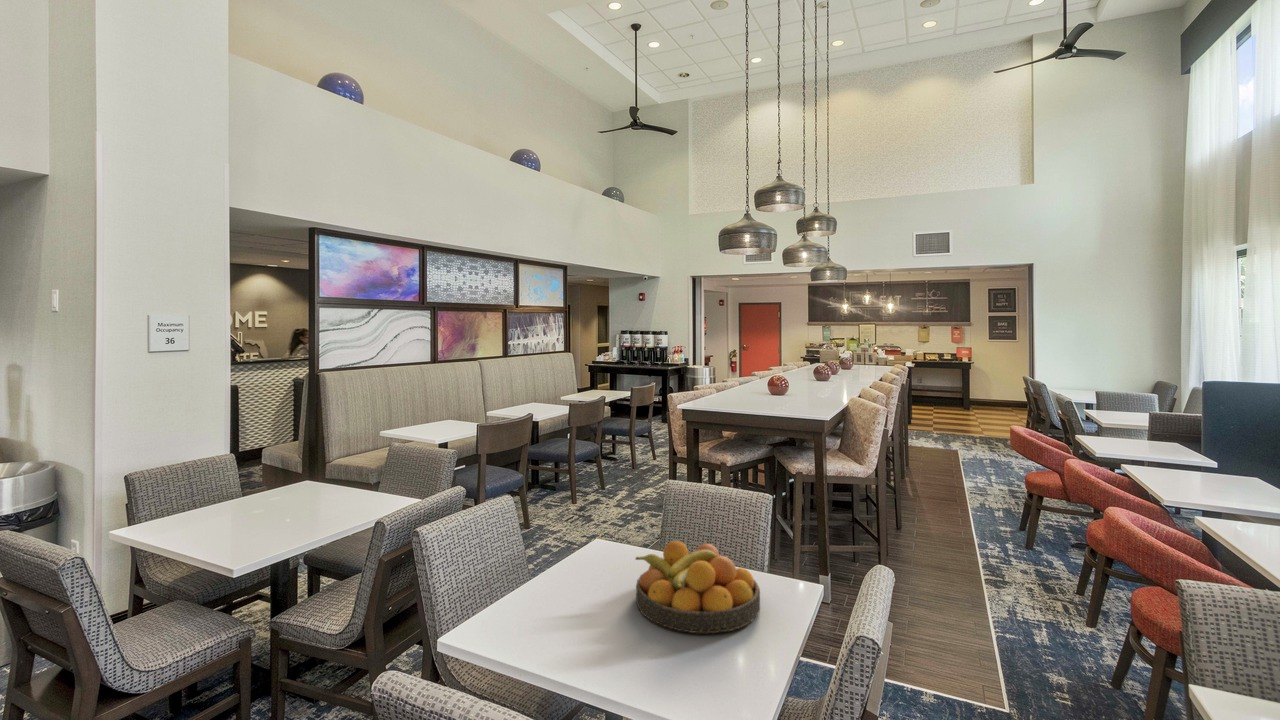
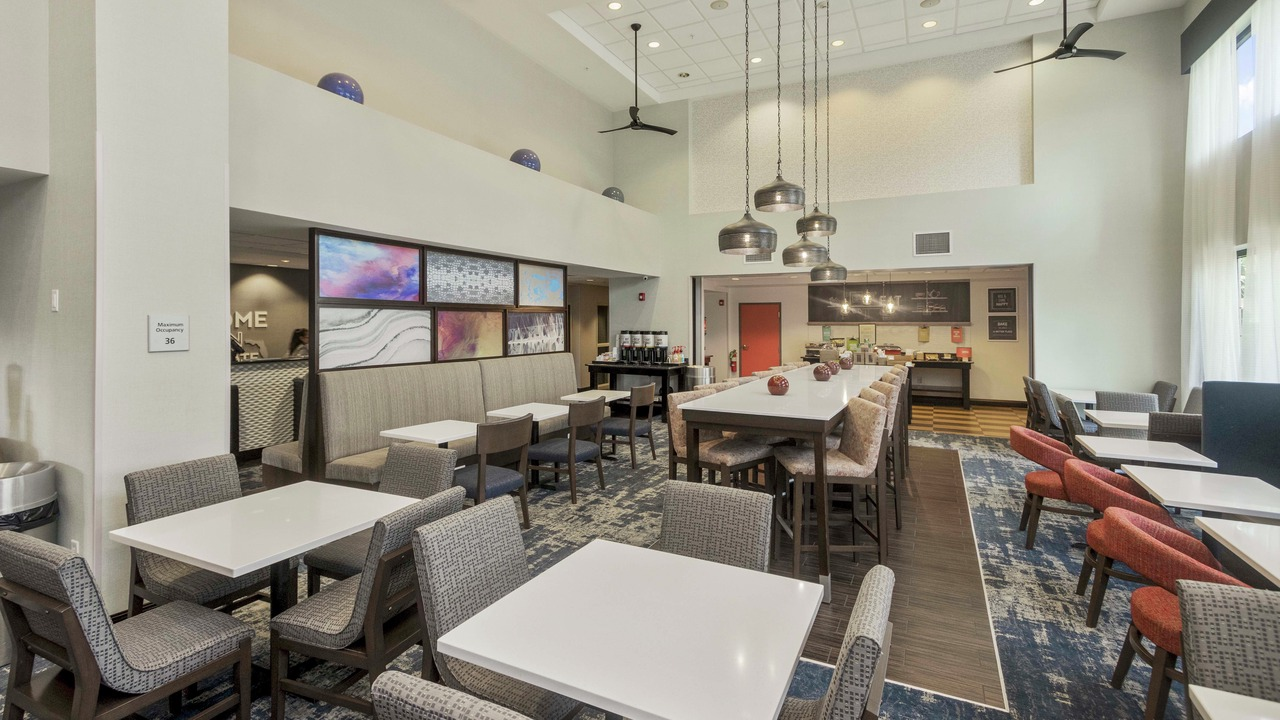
- fruit bowl [634,540,761,635]
